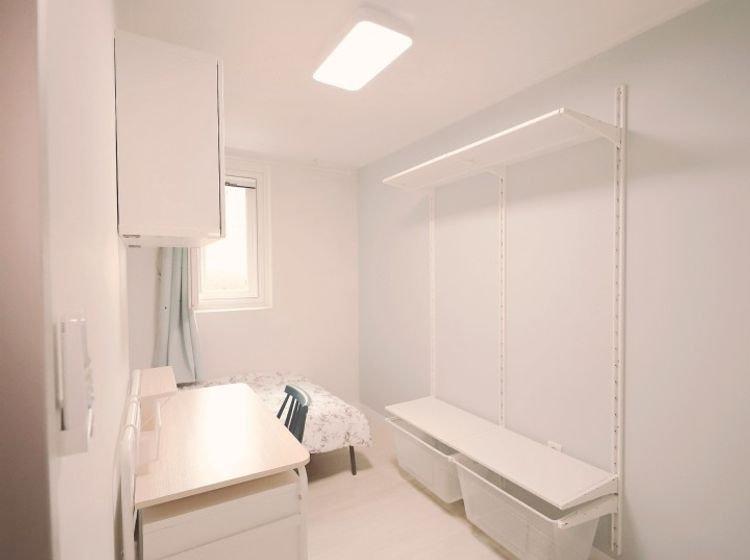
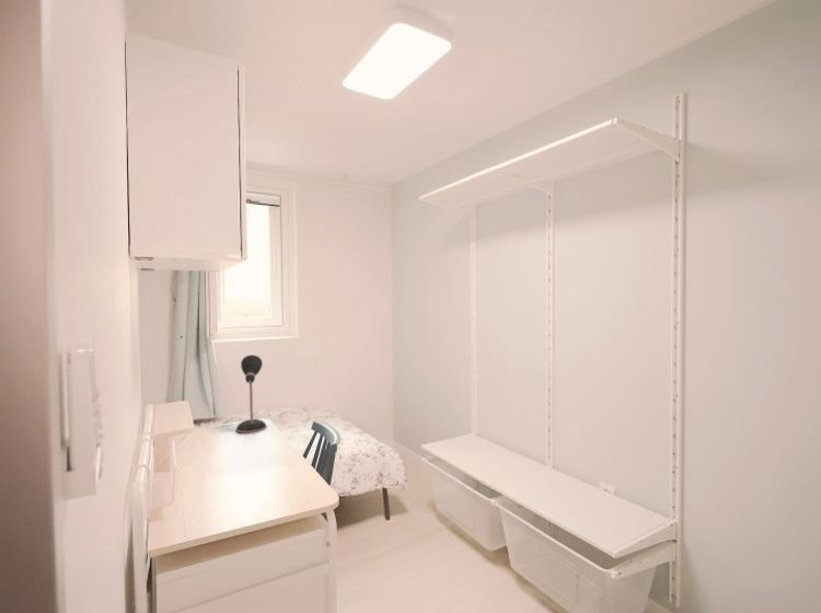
+ desk lamp [235,354,267,435]
